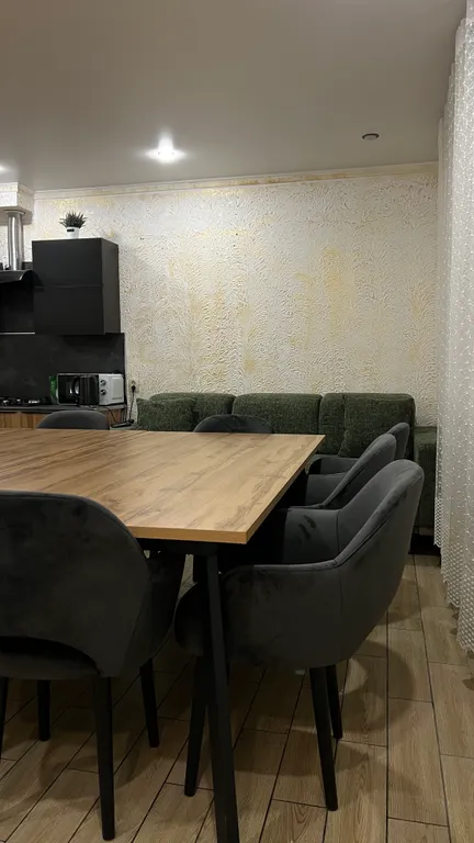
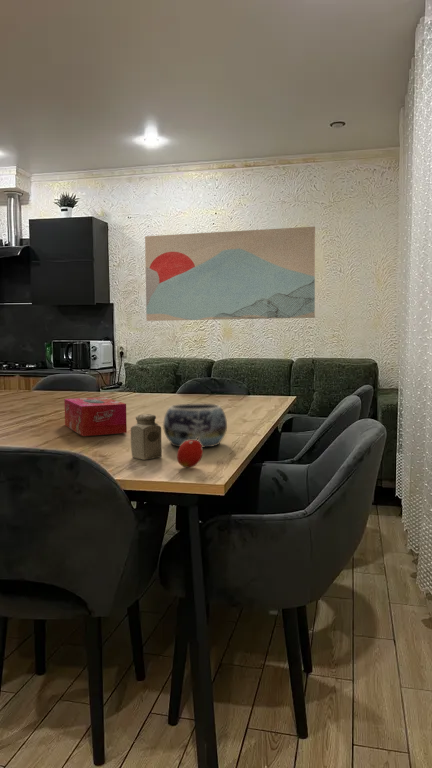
+ wall art [144,226,316,322]
+ salt shaker [130,413,163,461]
+ tissue box [63,396,128,437]
+ decorative bowl [162,403,228,449]
+ fruit [176,437,204,469]
